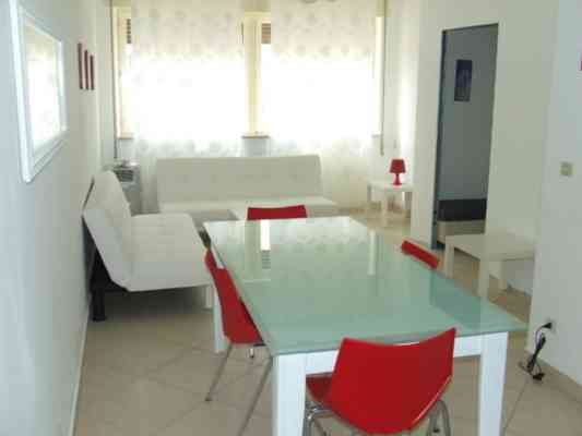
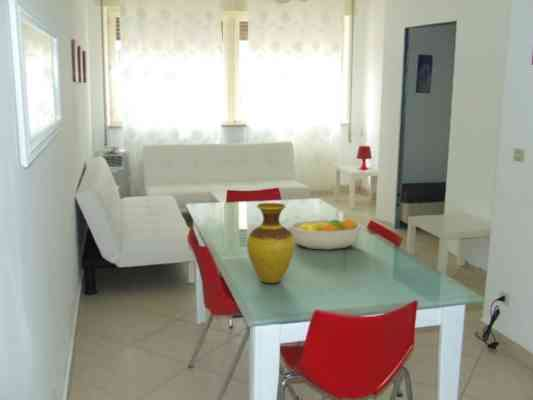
+ fruit bowl [288,216,362,251]
+ vase [246,202,296,284]
